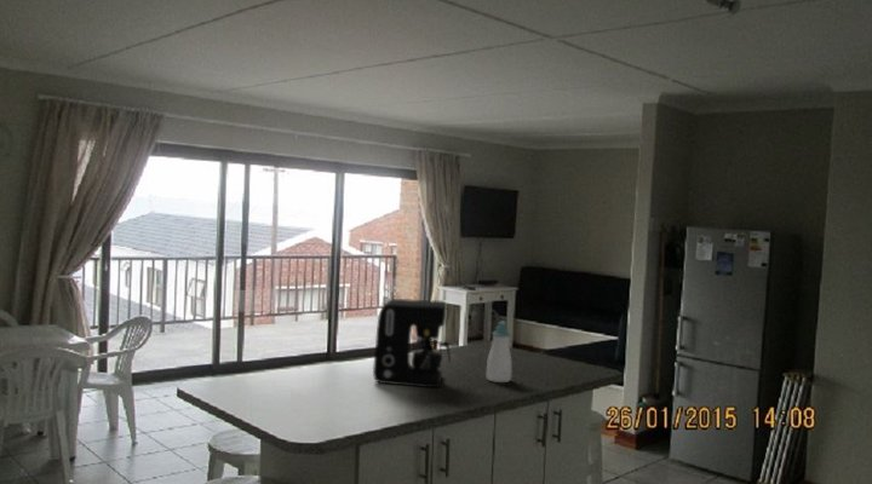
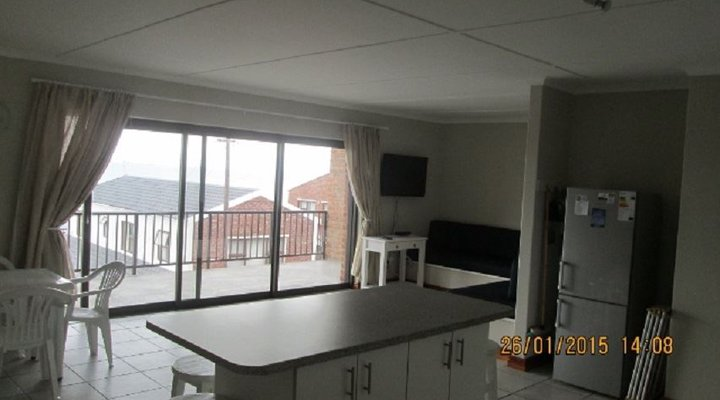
- coffee maker [372,298,452,388]
- soap bottle [486,319,512,384]
